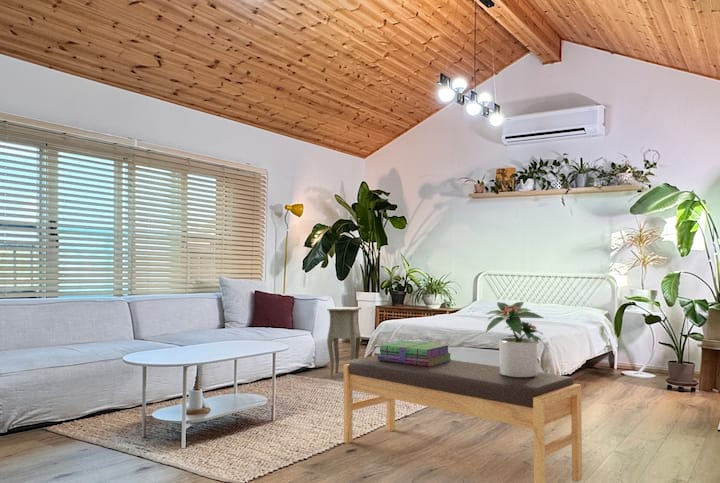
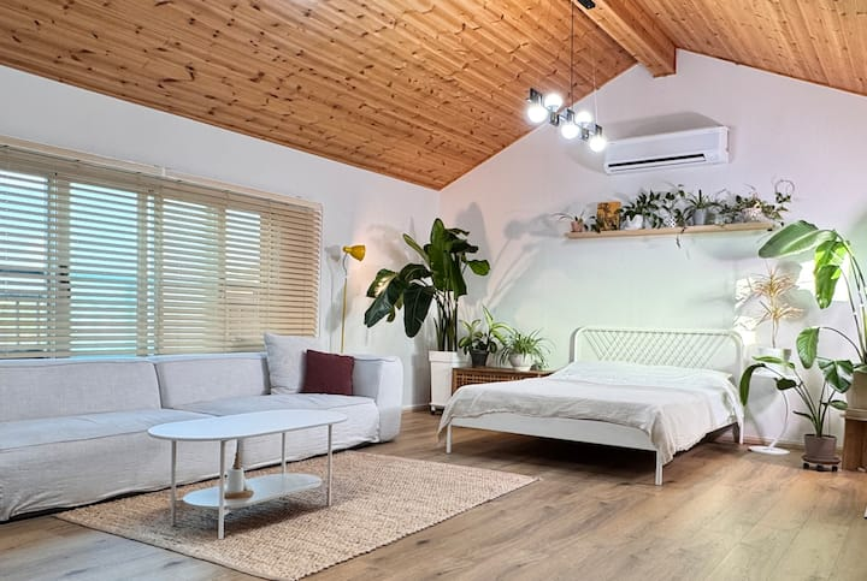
- potted plant [484,301,550,378]
- bench [343,354,583,483]
- side table [326,306,362,378]
- stack of books [377,339,452,366]
